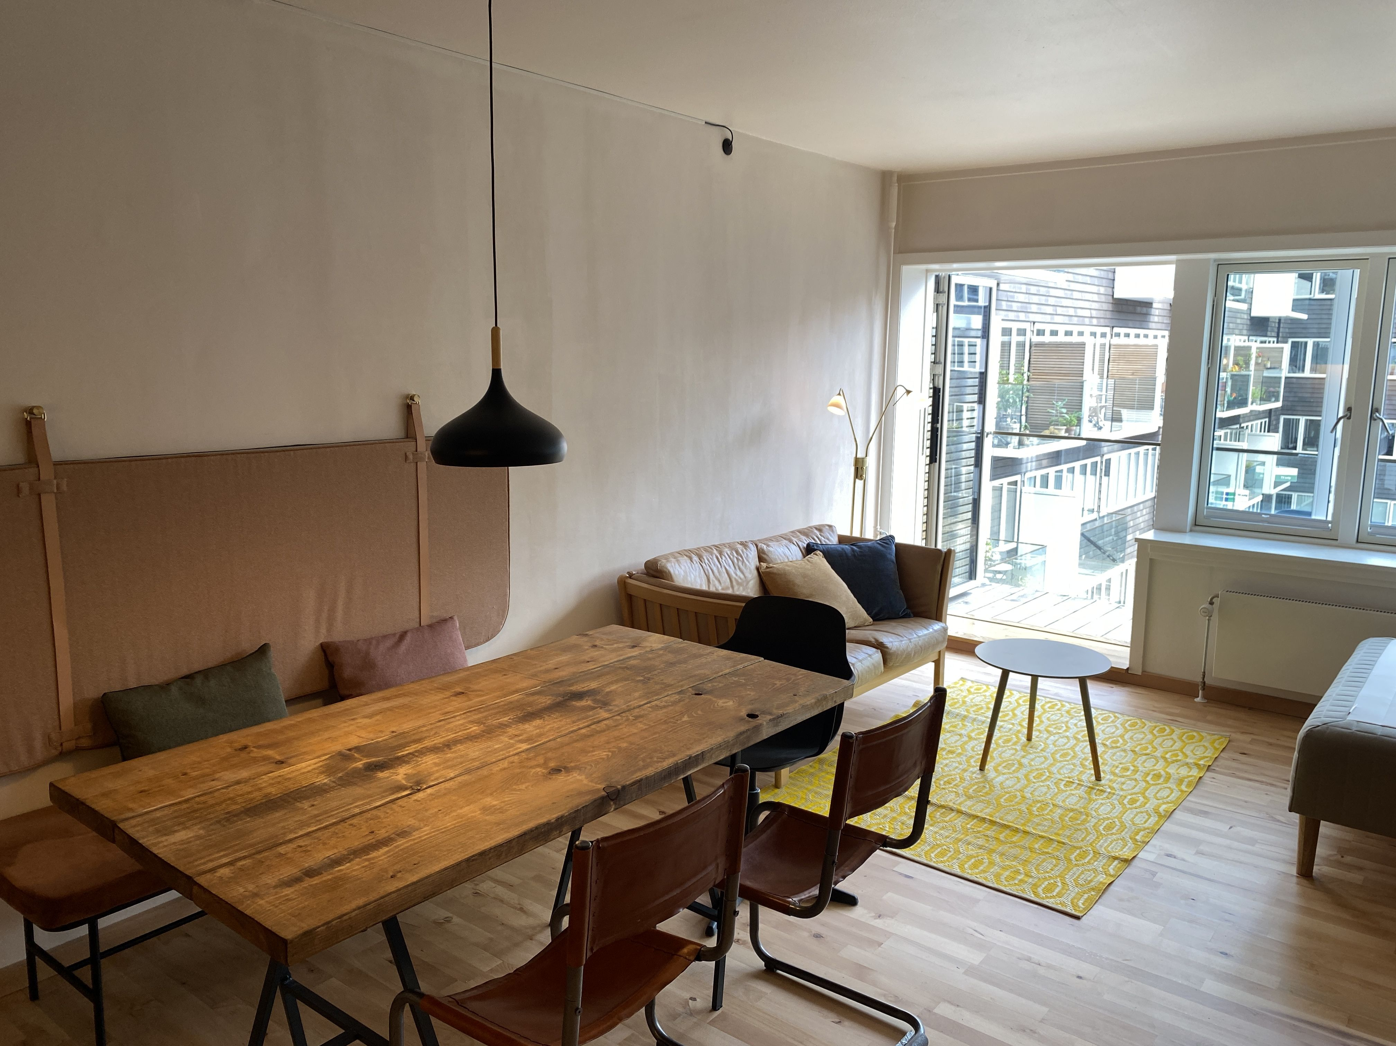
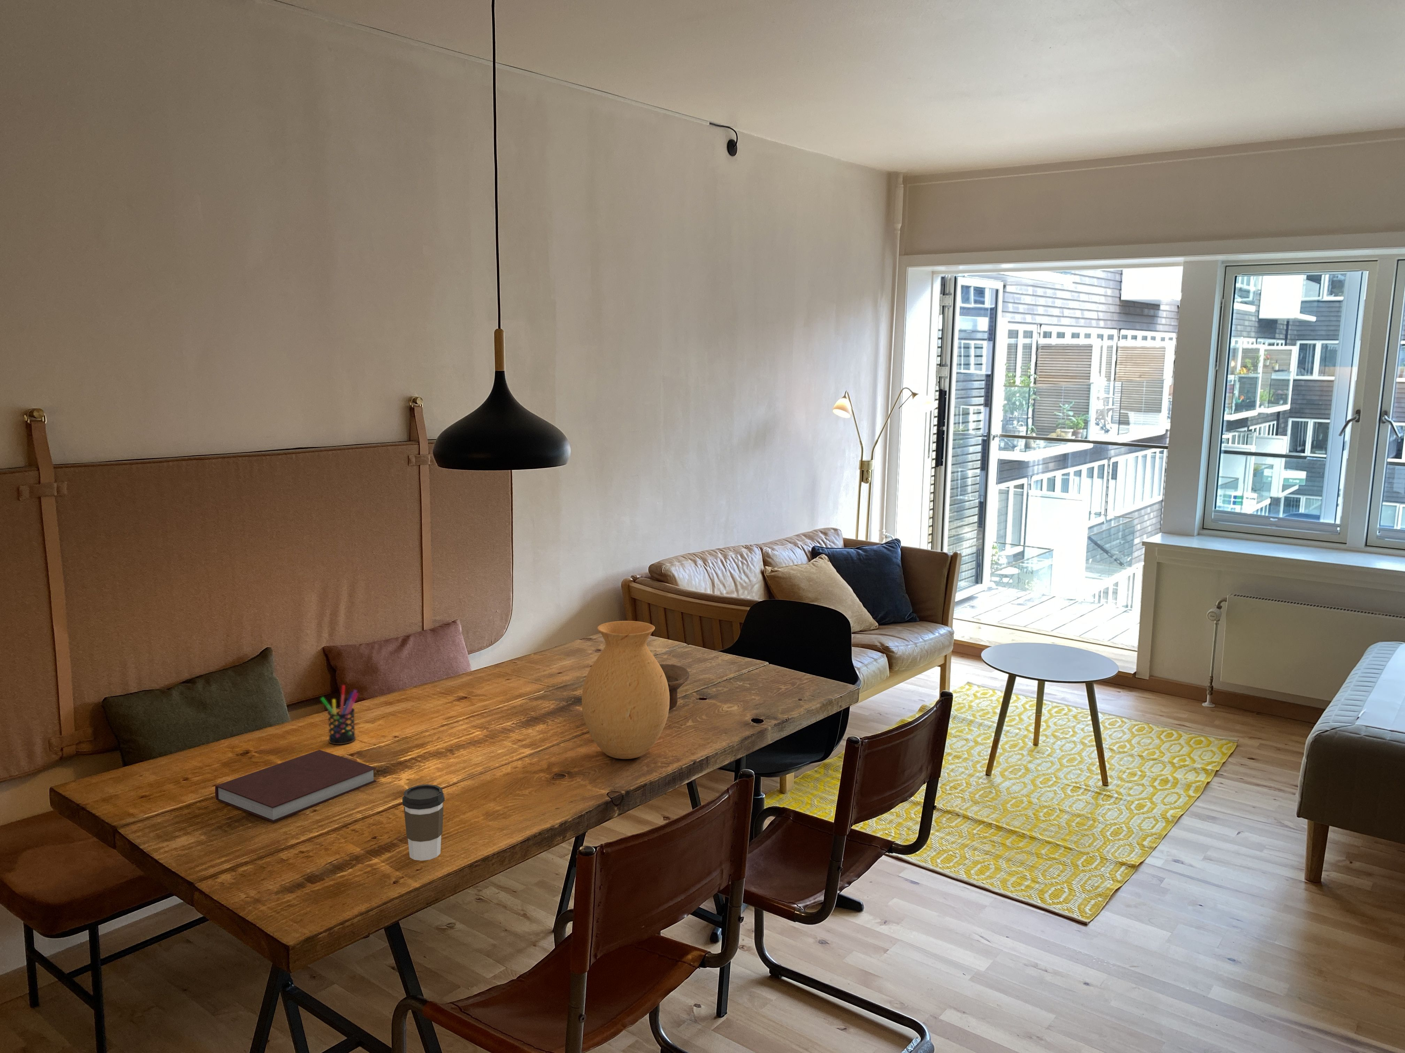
+ vase [582,621,669,760]
+ notebook [215,750,377,823]
+ bowl [659,664,689,711]
+ coffee cup [402,784,445,862]
+ pen holder [320,685,358,744]
